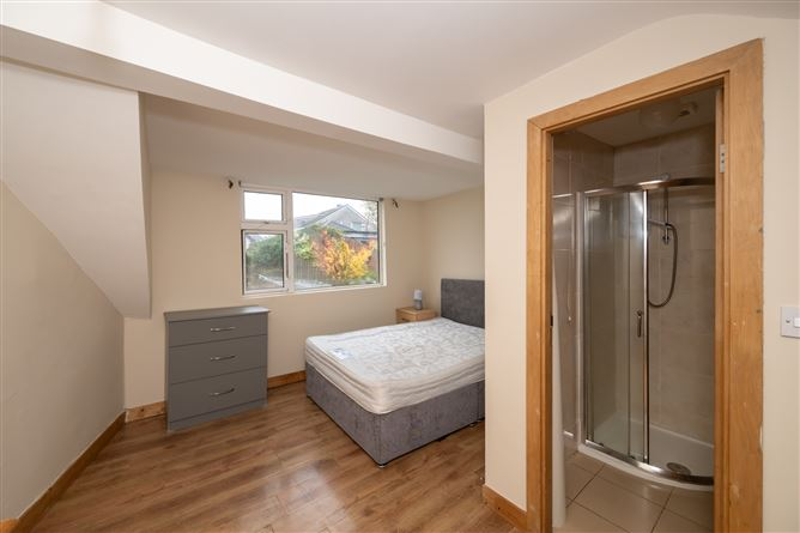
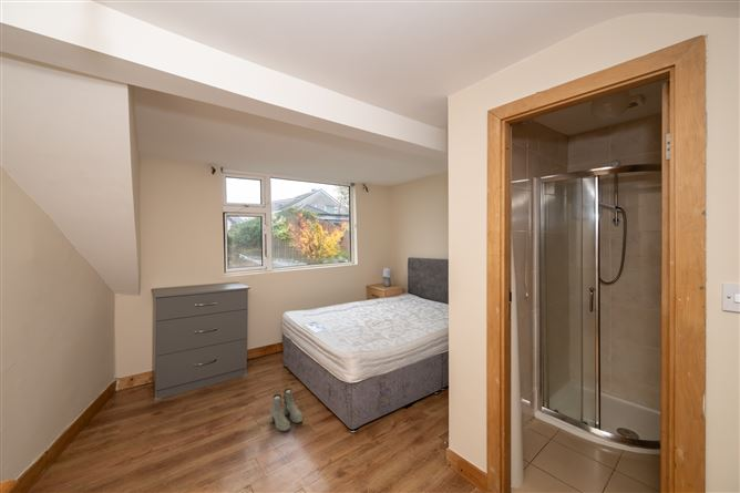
+ boots [269,388,304,432]
